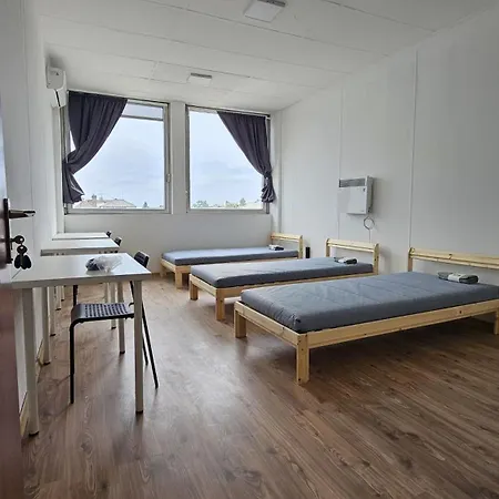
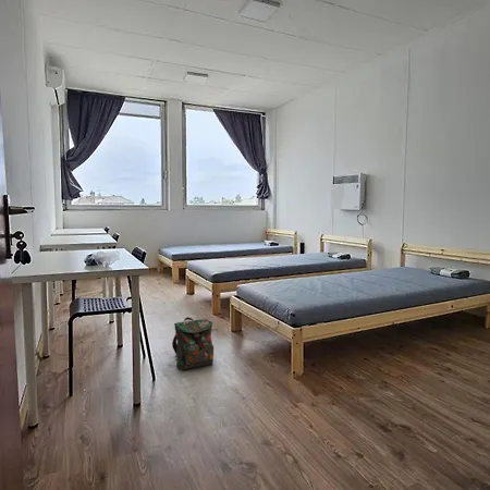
+ backpack [171,317,215,371]
